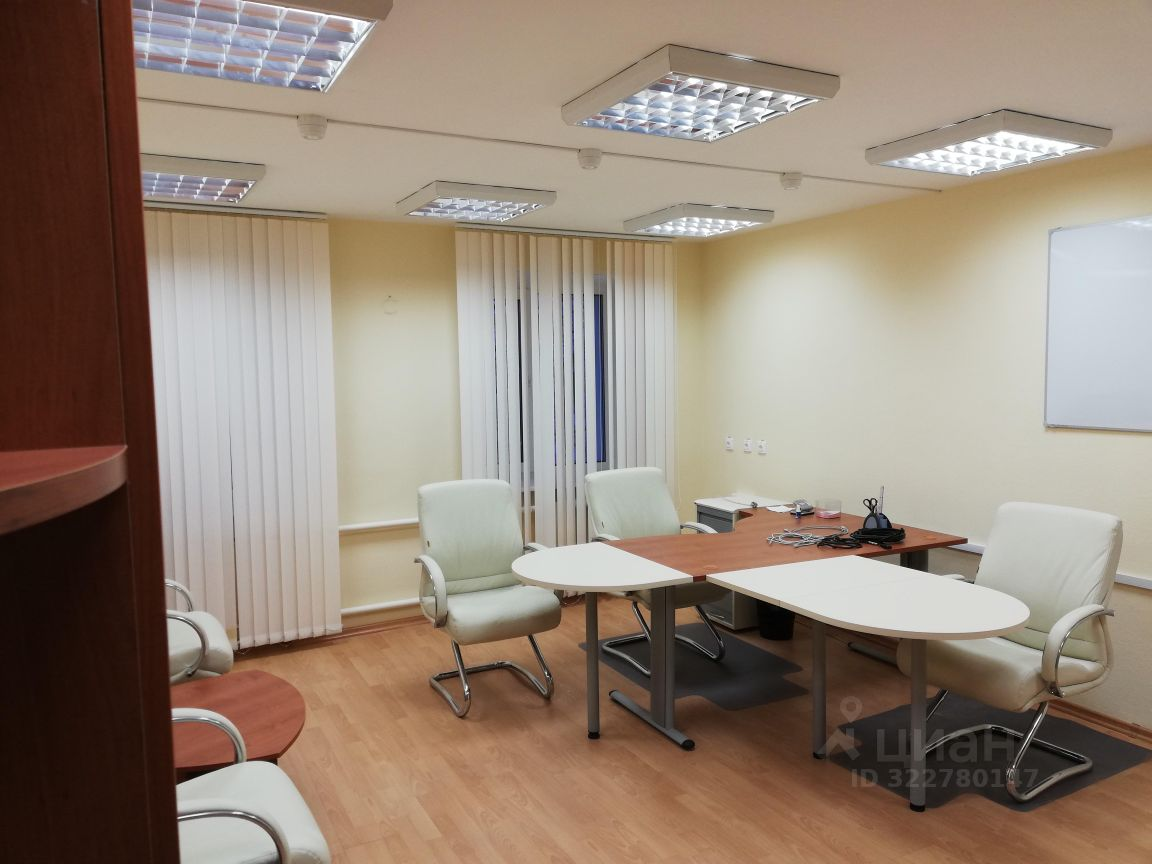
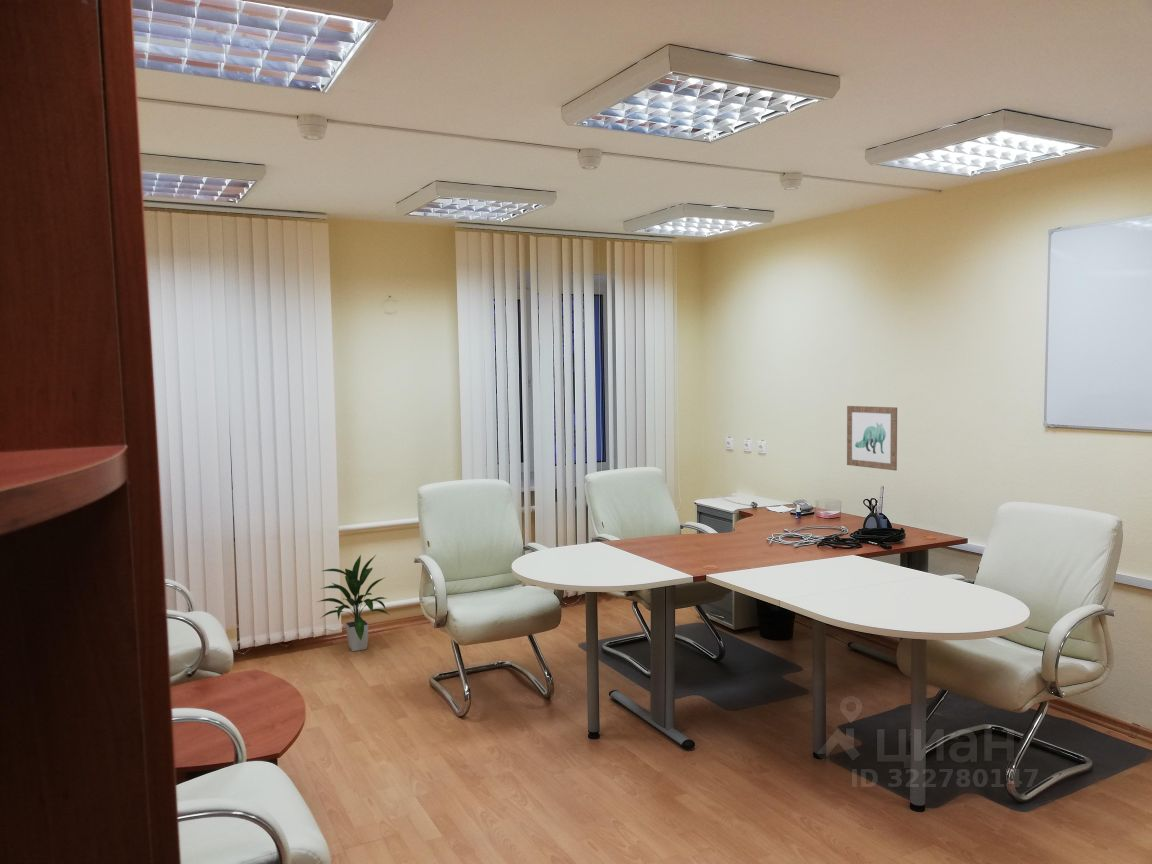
+ wall art [846,405,898,472]
+ indoor plant [317,554,391,652]
